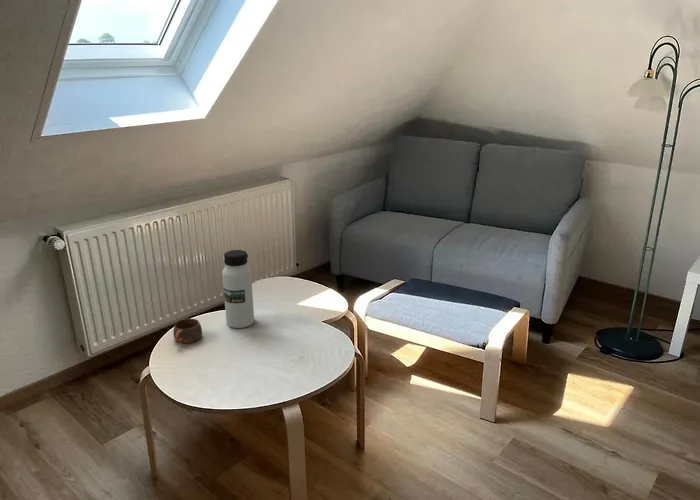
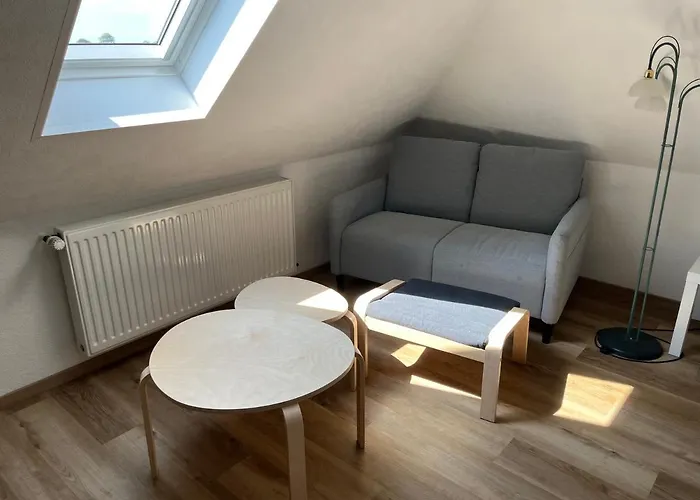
- water bottle [221,249,255,329]
- cup [172,318,203,344]
